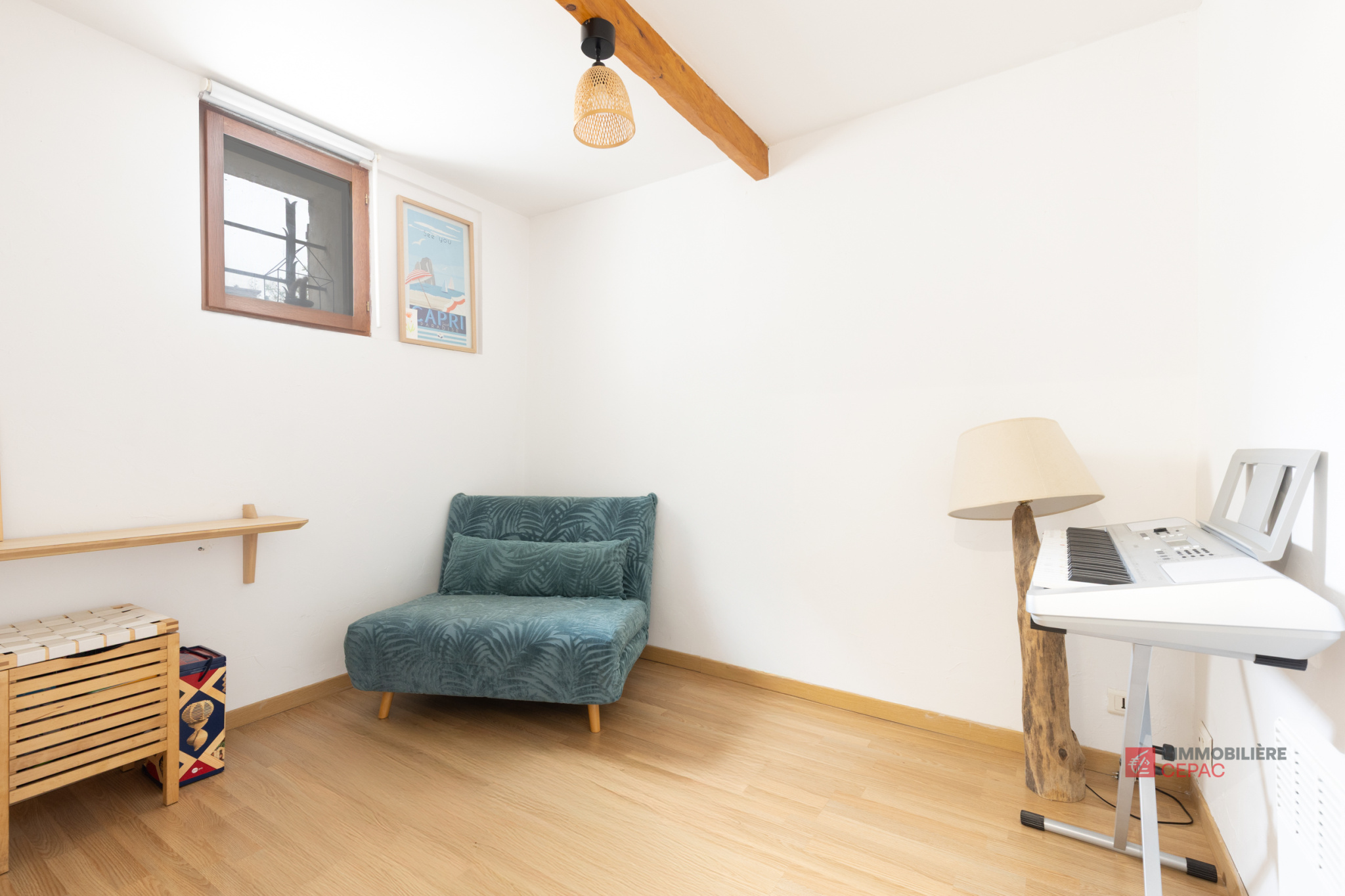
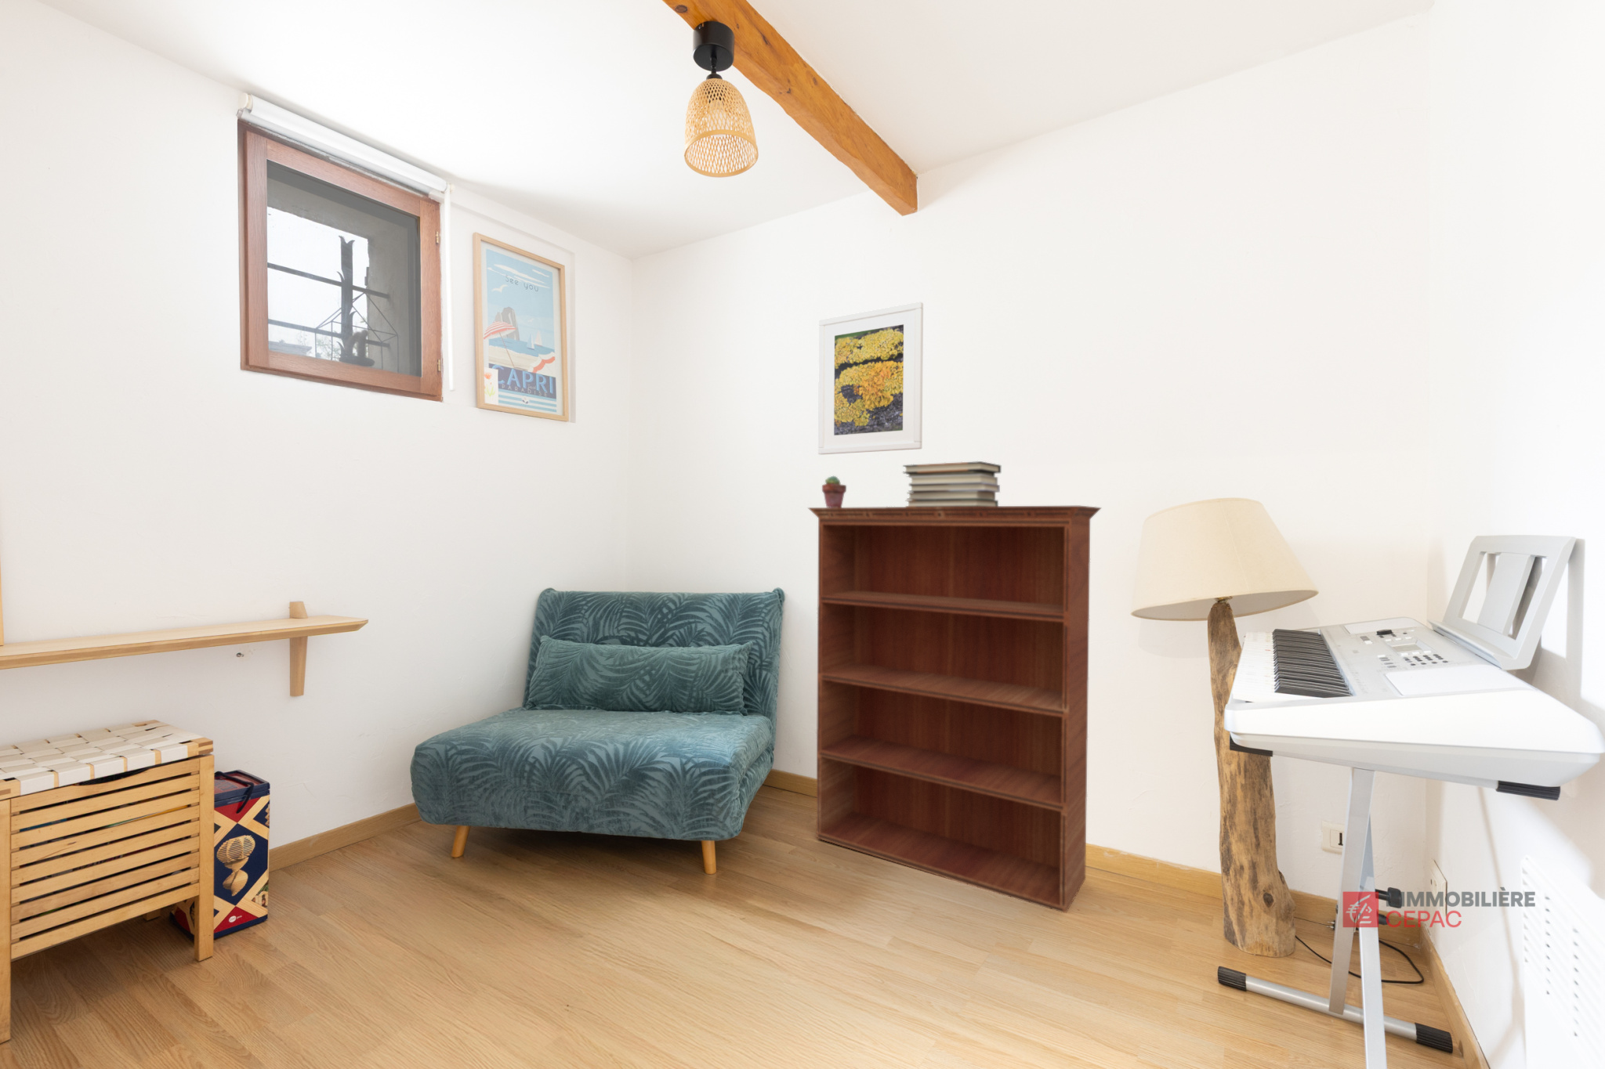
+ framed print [817,301,924,455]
+ book stack [902,461,1001,507]
+ bookcase [807,505,1103,914]
+ potted succulent [821,475,847,507]
